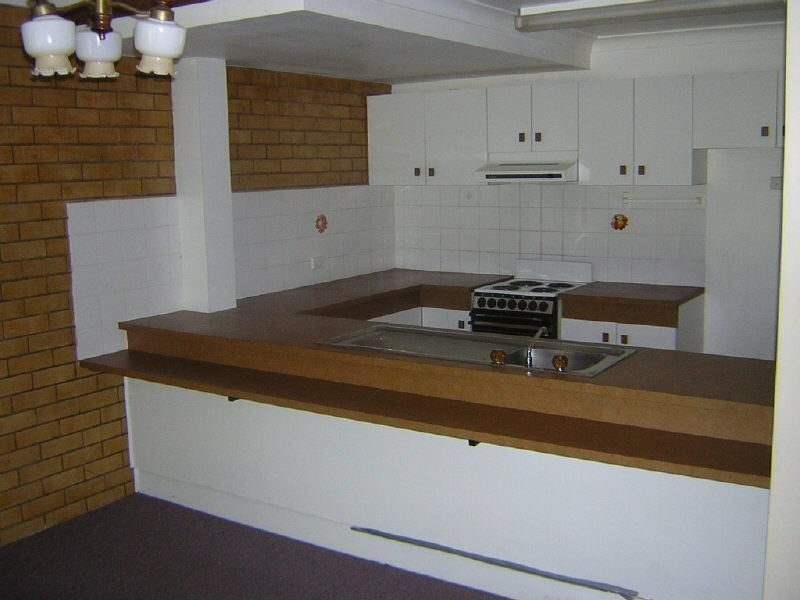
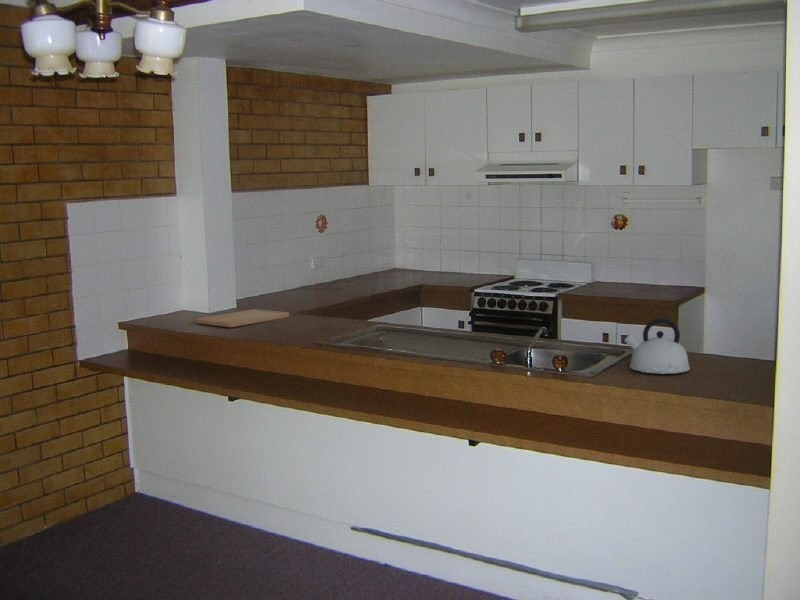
+ kettle [623,317,691,375]
+ cutting board [195,308,290,328]
